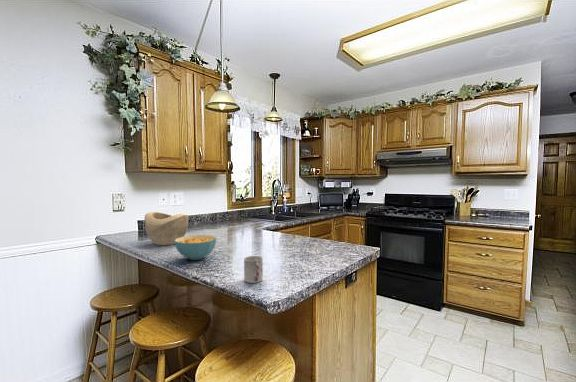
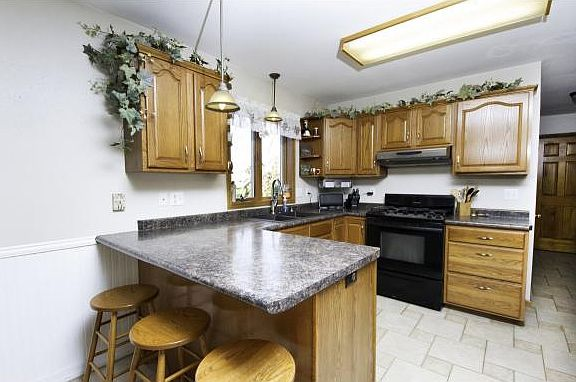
- cup [243,255,263,284]
- decorative bowl [144,211,189,246]
- cereal bowl [174,234,218,261]
